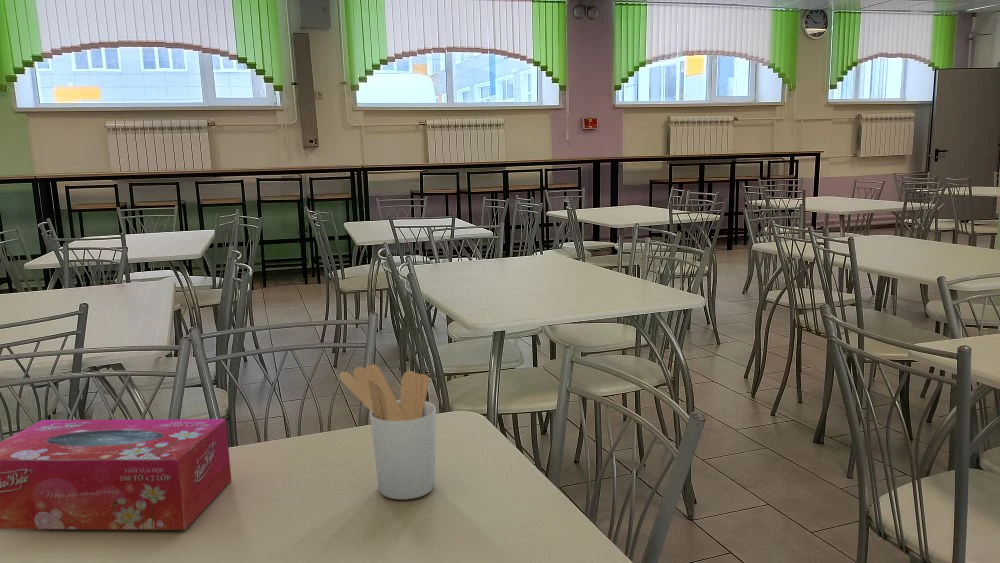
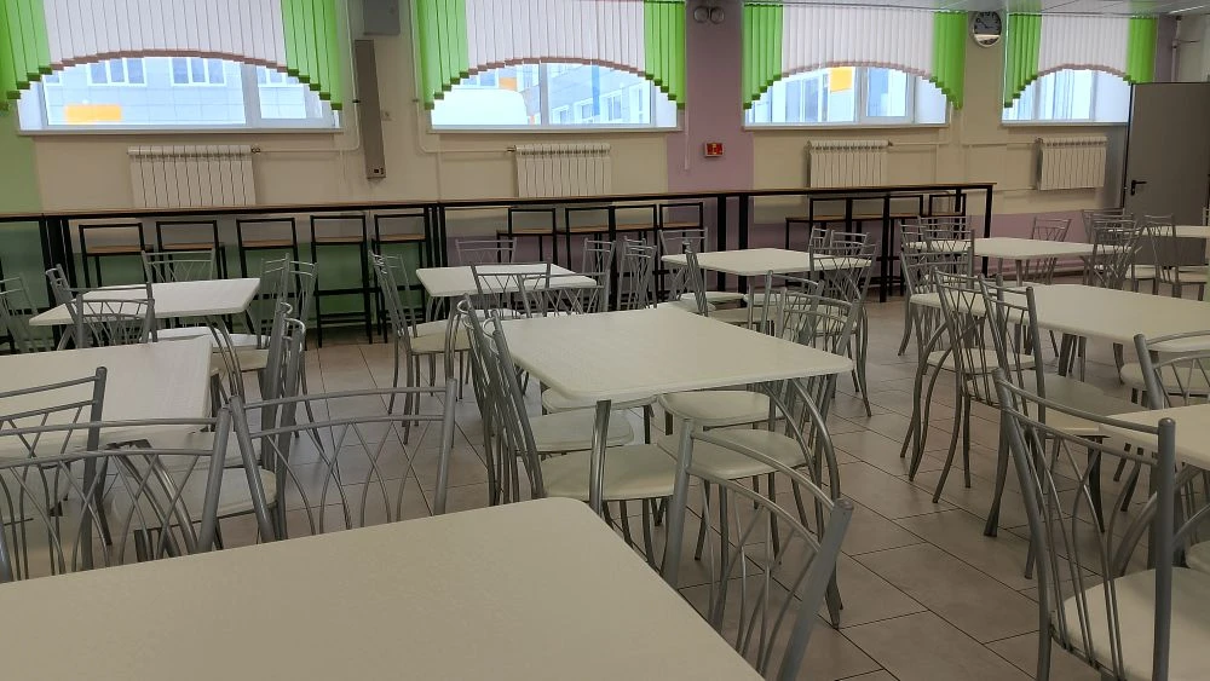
- tissue box [0,418,232,531]
- utensil holder [338,363,437,500]
